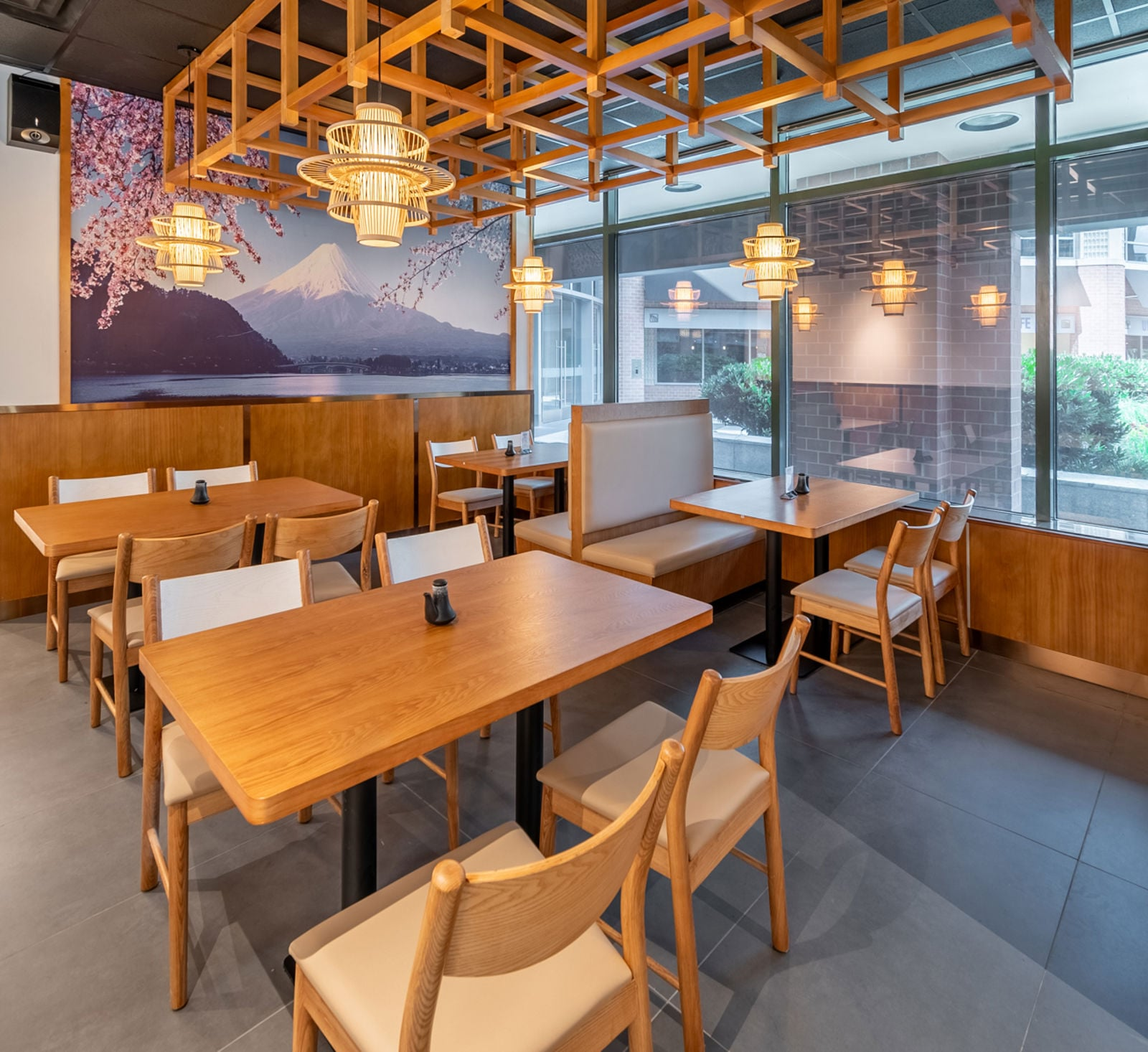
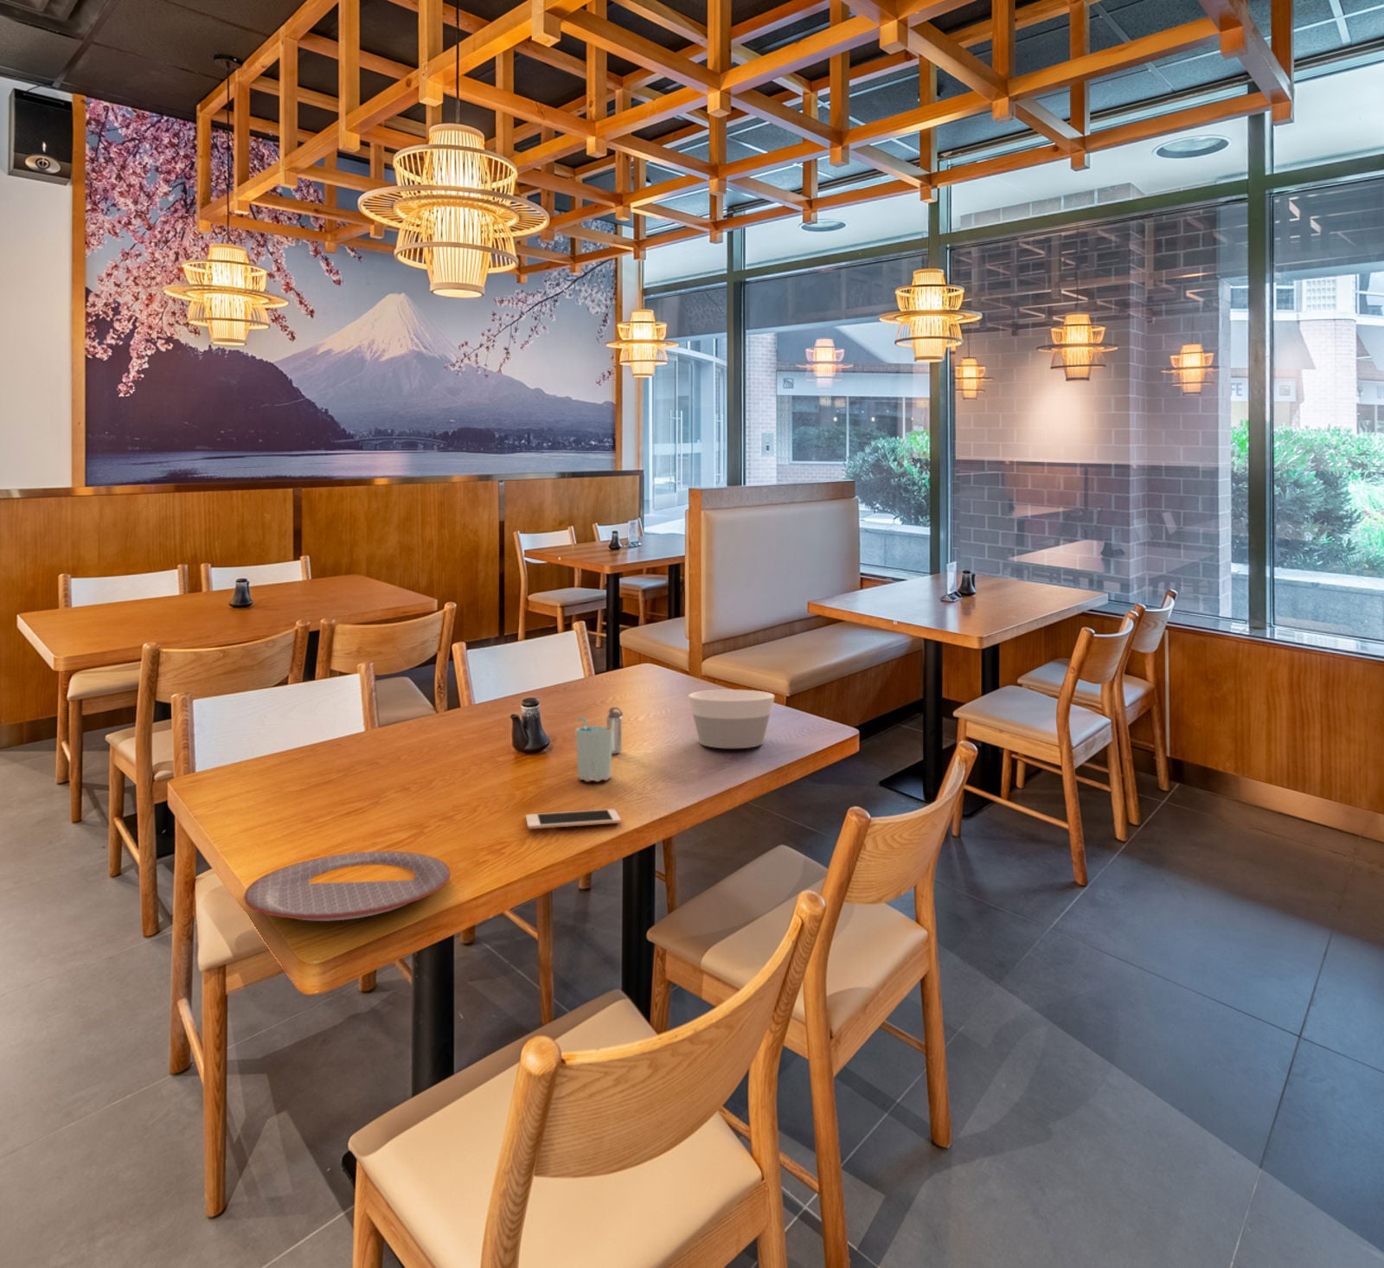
+ plate [244,850,452,922]
+ cell phone [526,809,622,830]
+ shaker [605,706,623,755]
+ cup [574,717,614,782]
+ bowl [687,688,776,749]
